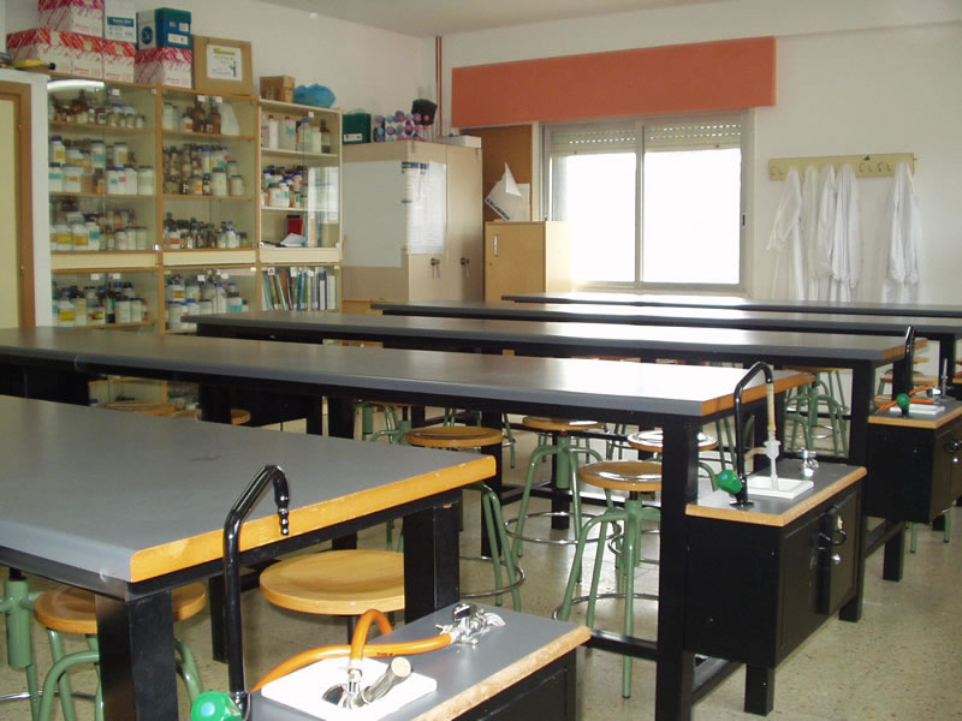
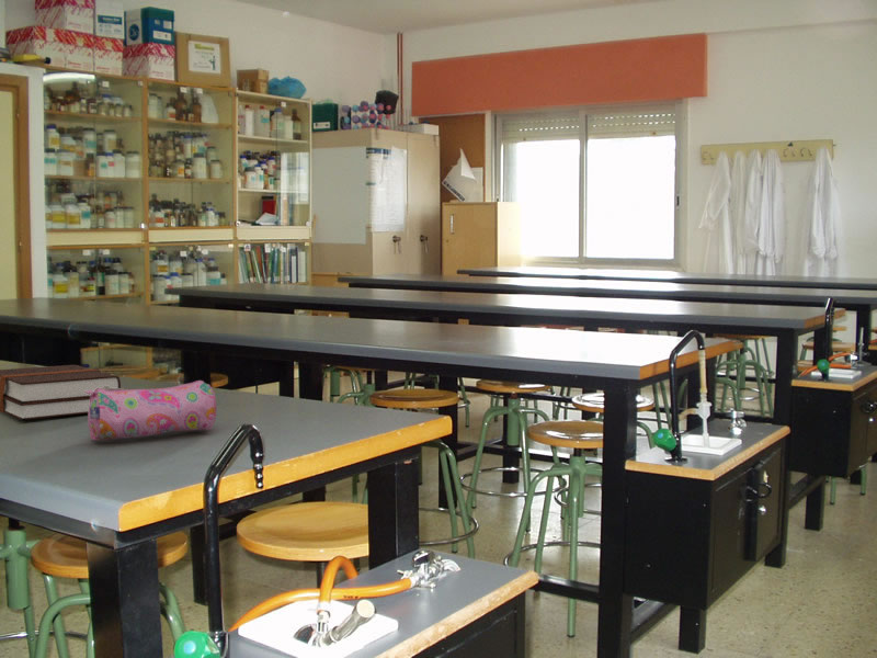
+ pencil case [84,379,217,442]
+ hardback book [0,364,122,421]
